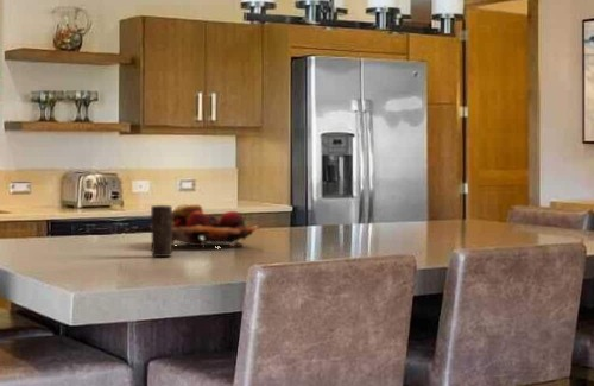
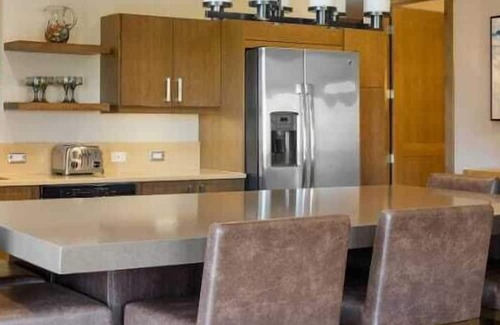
- fruit basket [148,203,259,249]
- candle [150,204,173,258]
